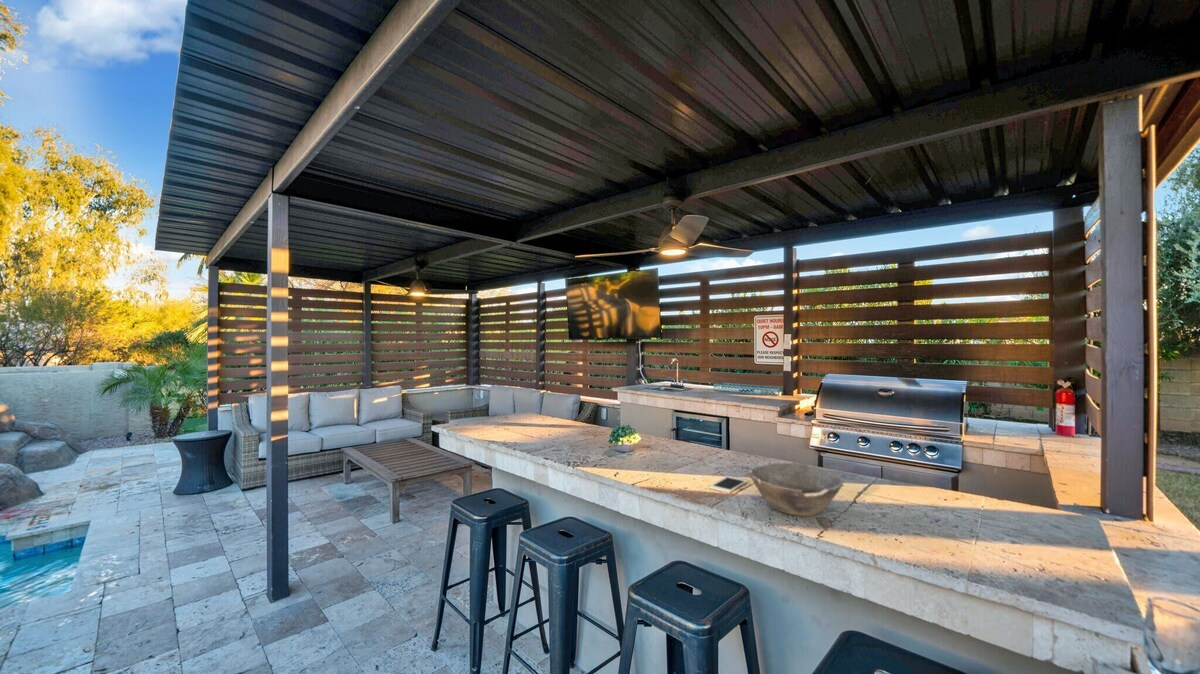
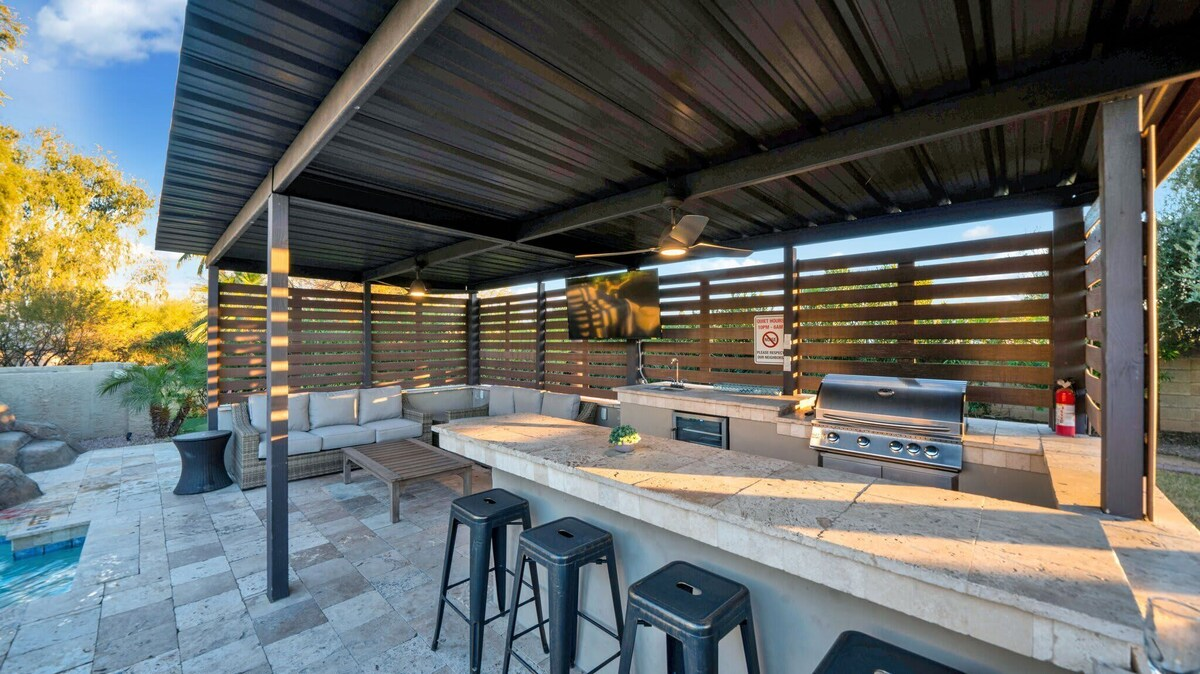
- cell phone [708,475,748,494]
- bowl [748,462,845,517]
